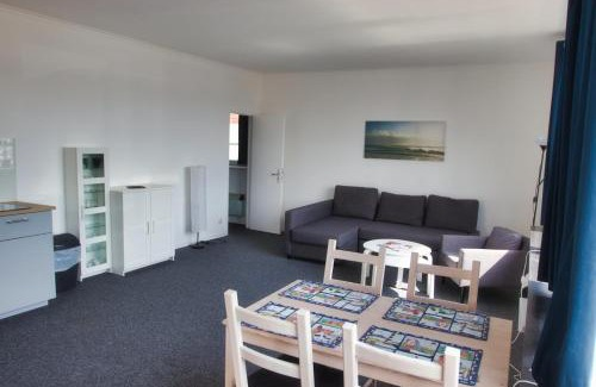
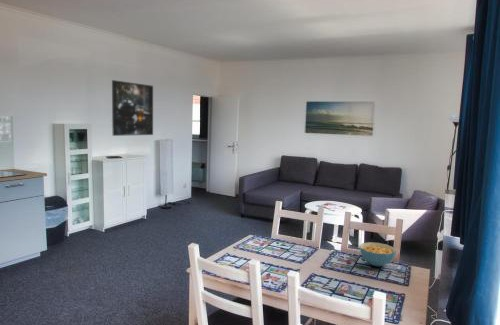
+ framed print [111,79,154,137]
+ cereal bowl [358,241,397,267]
